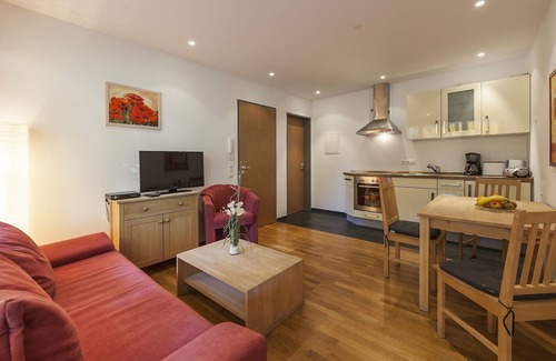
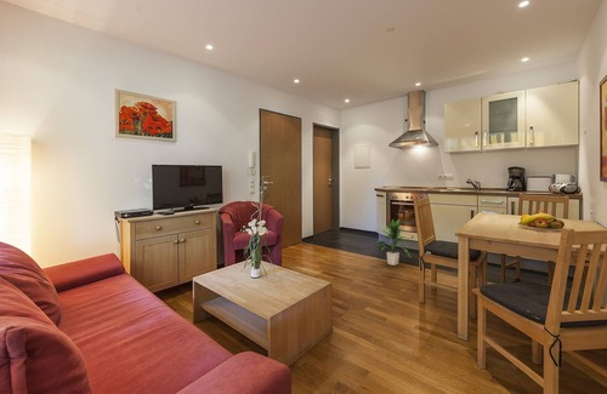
+ indoor plant [376,218,412,267]
